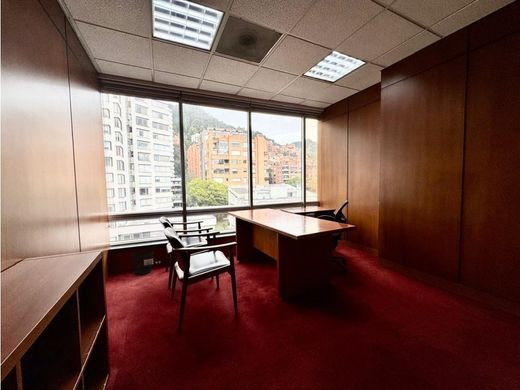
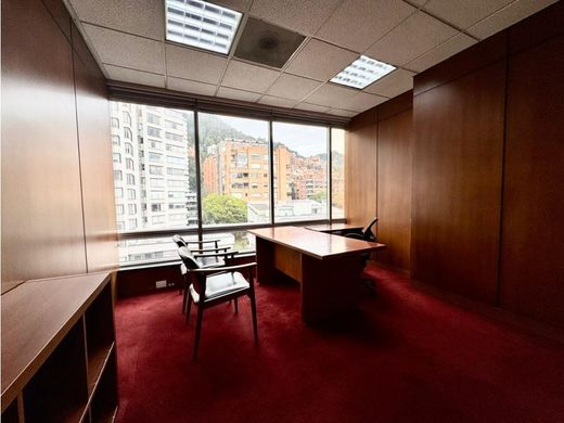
- wastebasket [130,248,155,276]
